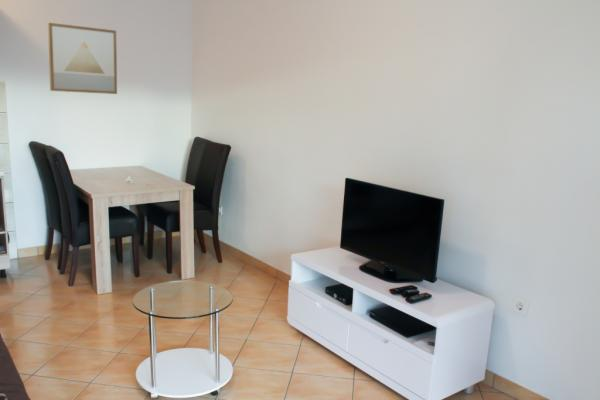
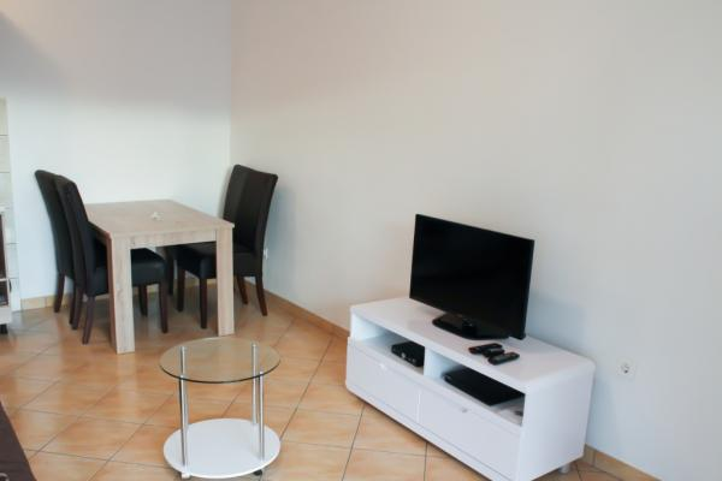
- wall art [47,22,118,95]
